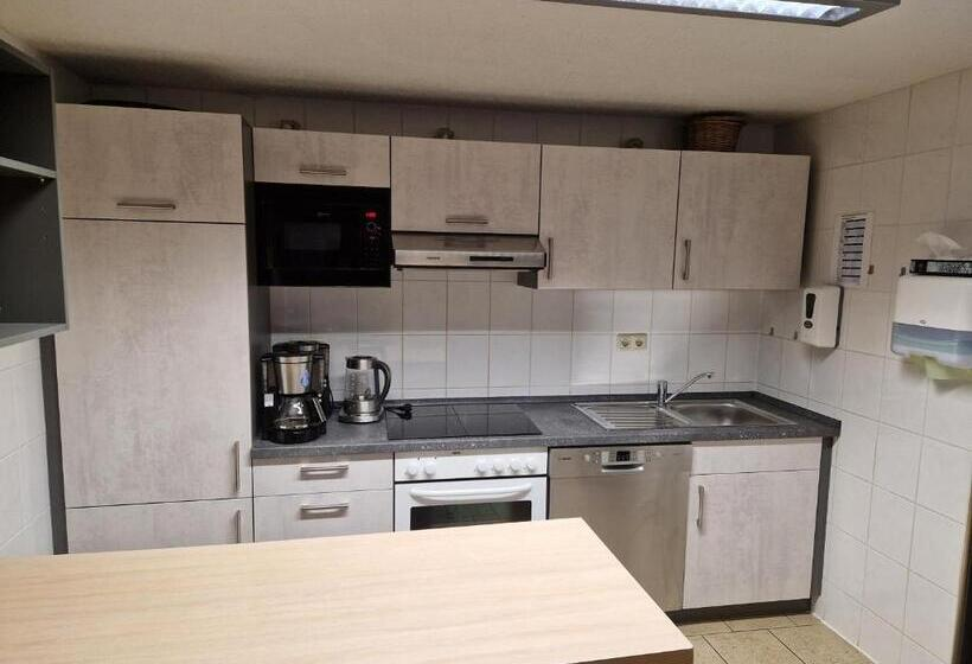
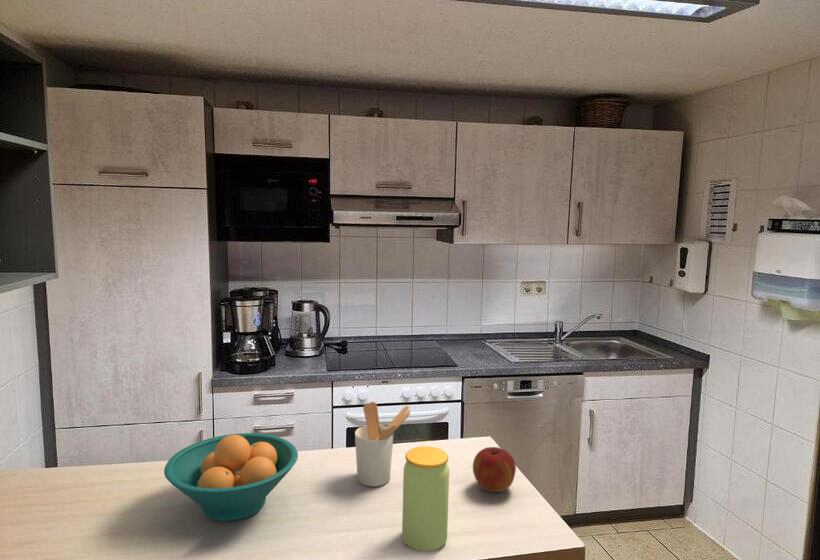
+ jar [401,445,450,552]
+ fruit bowl [163,432,299,522]
+ apple [472,446,517,493]
+ utensil holder [354,401,412,487]
